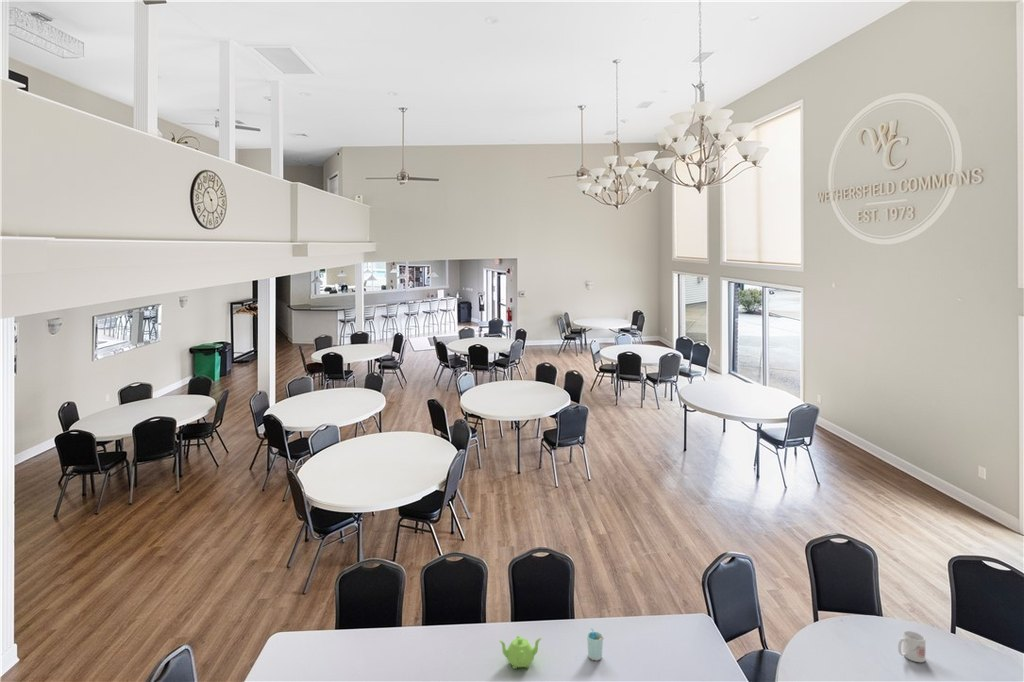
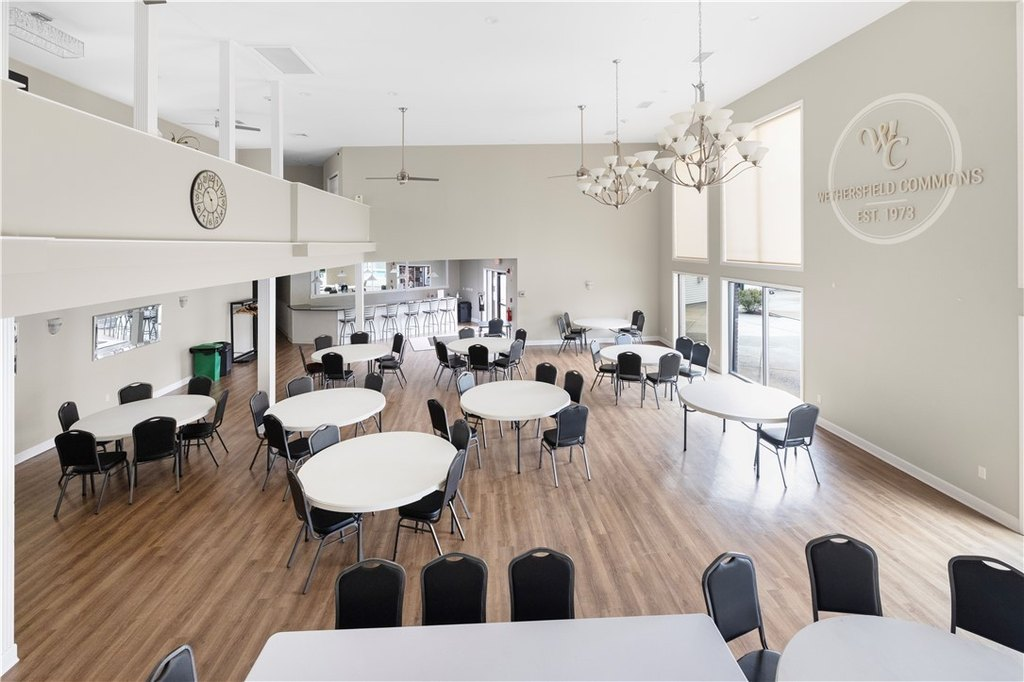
- teapot [498,635,543,670]
- mug [897,630,926,663]
- cup [586,627,605,662]
